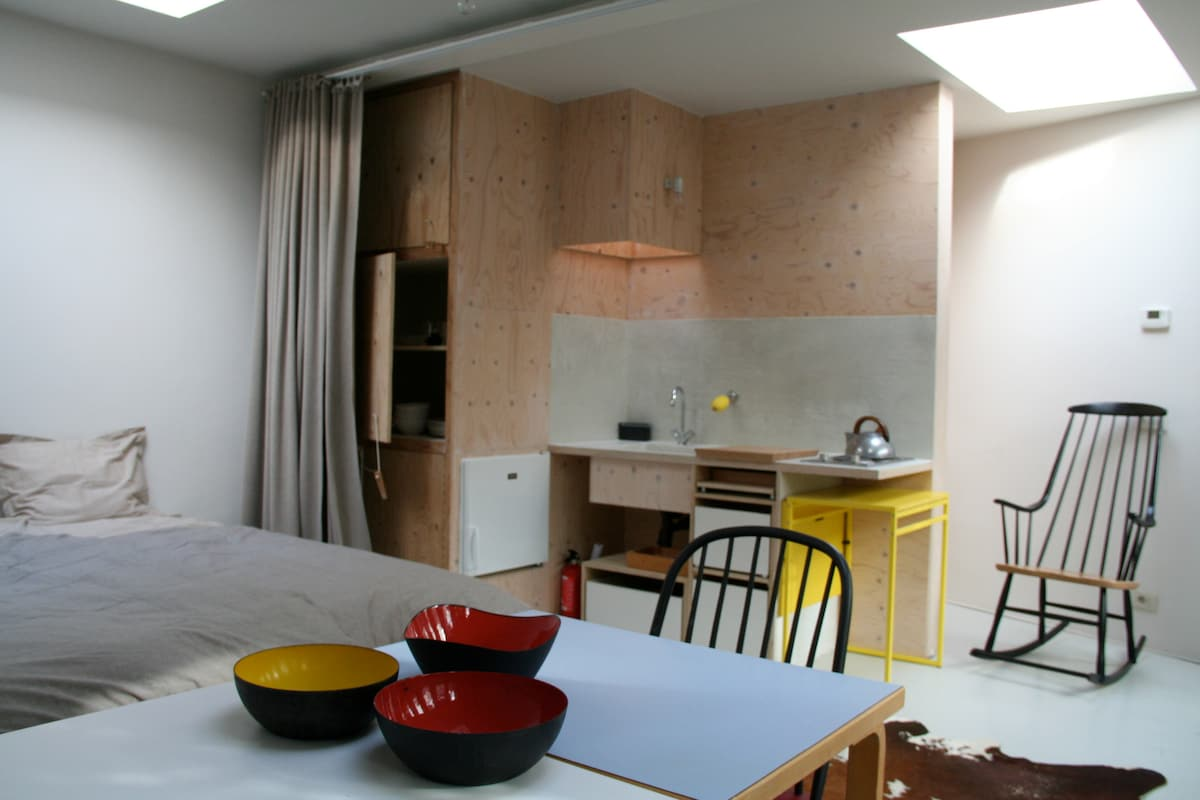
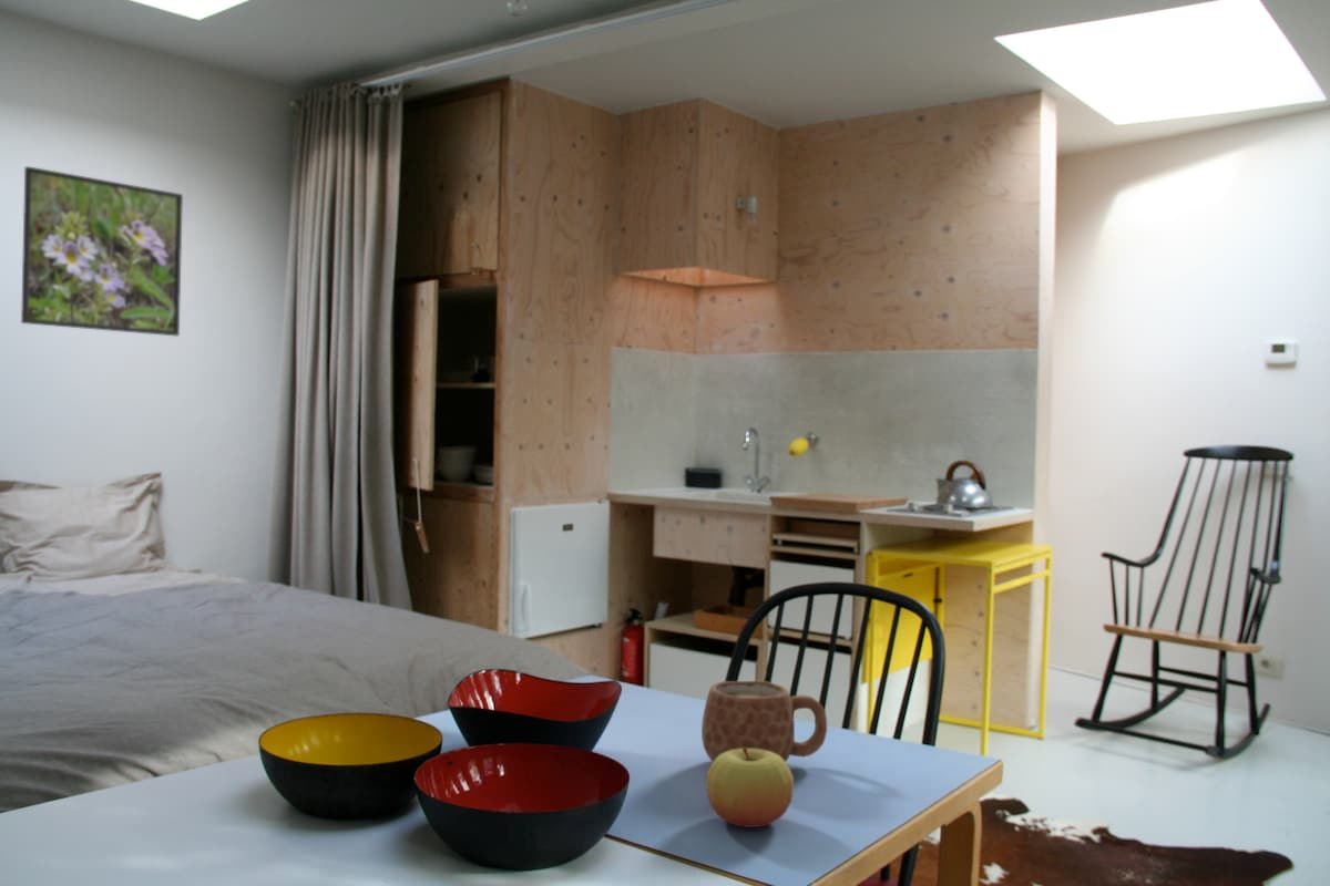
+ mug [700,680,828,763]
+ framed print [20,165,184,337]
+ apple [705,748,795,828]
